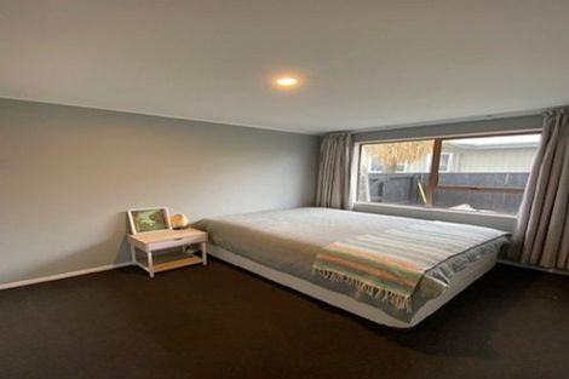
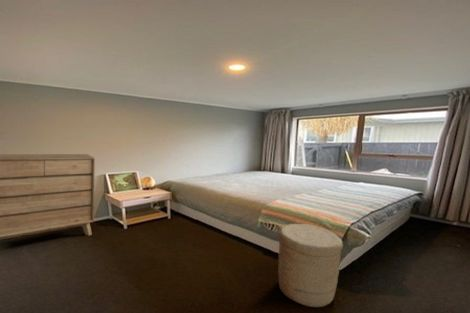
+ dresser [0,153,96,241]
+ basket [277,223,344,308]
